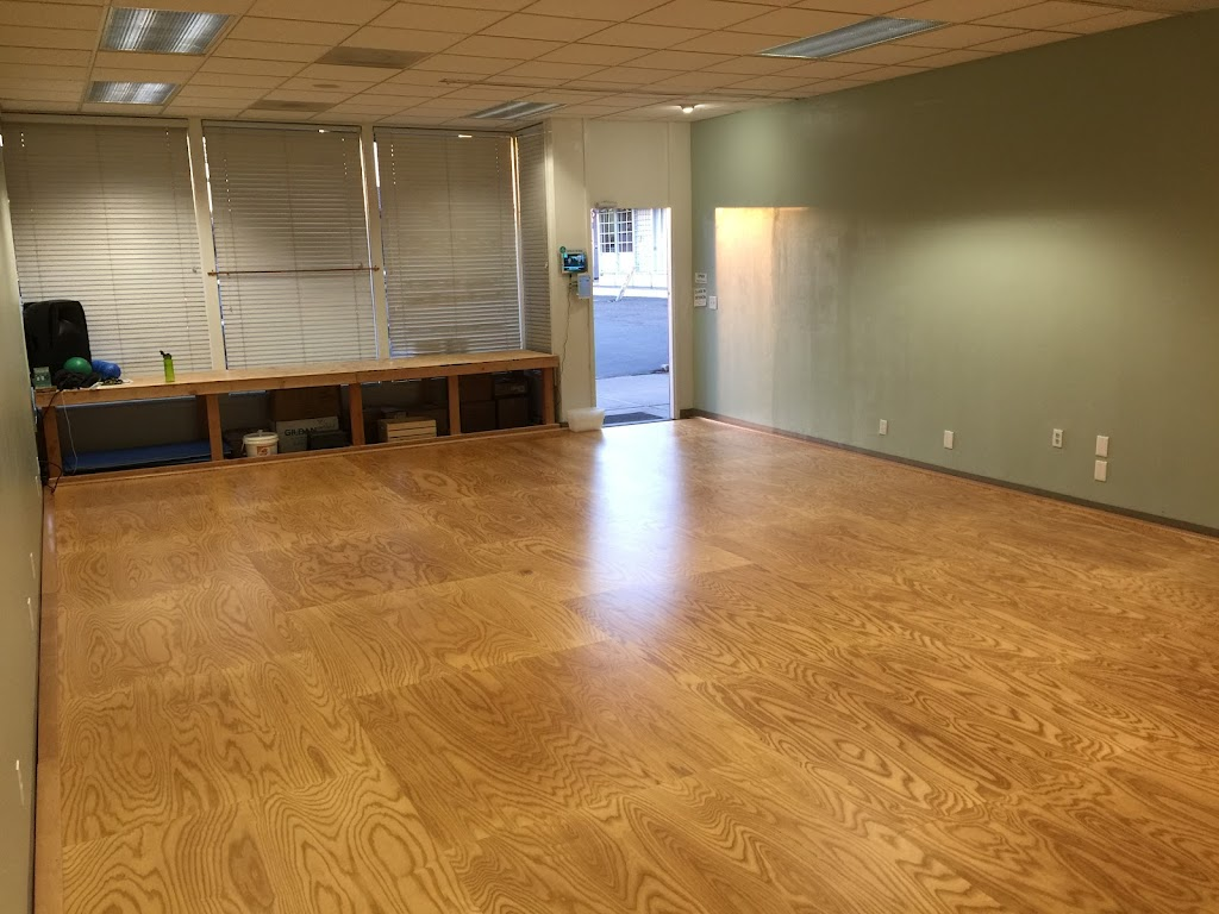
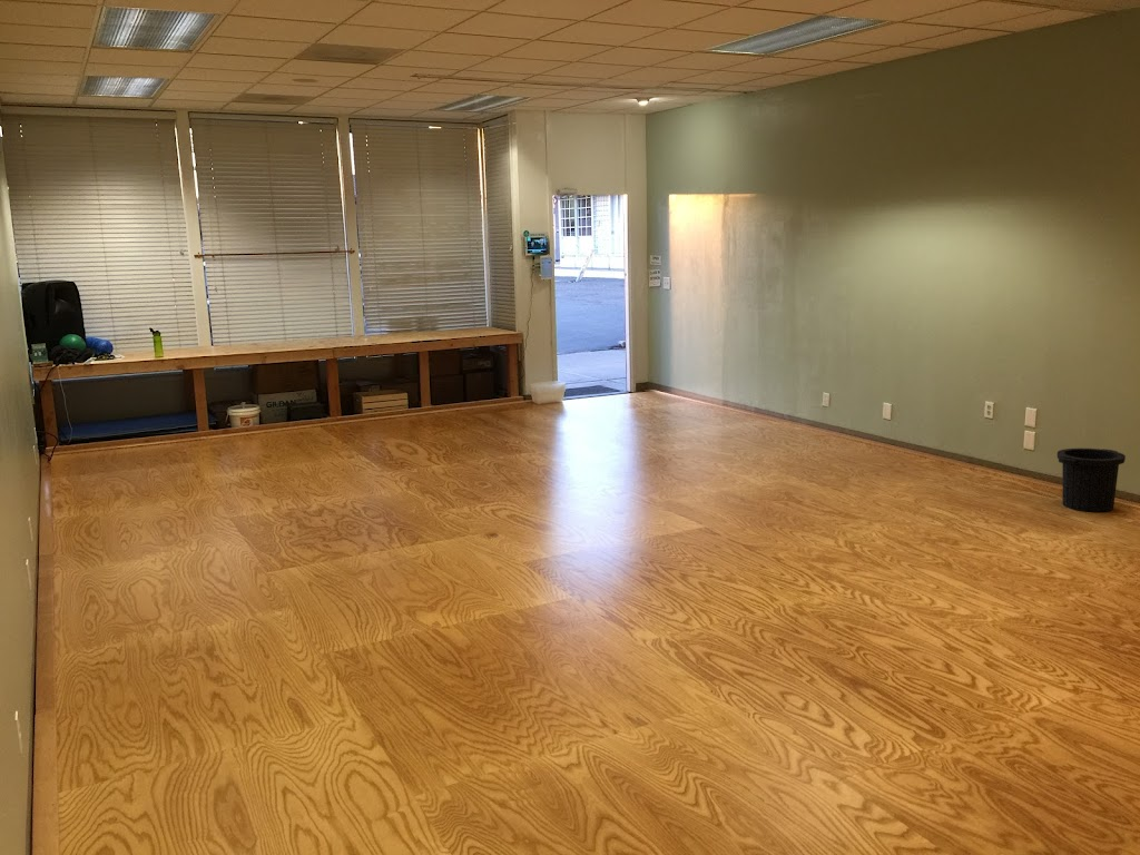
+ trash can [1057,448,1127,513]
